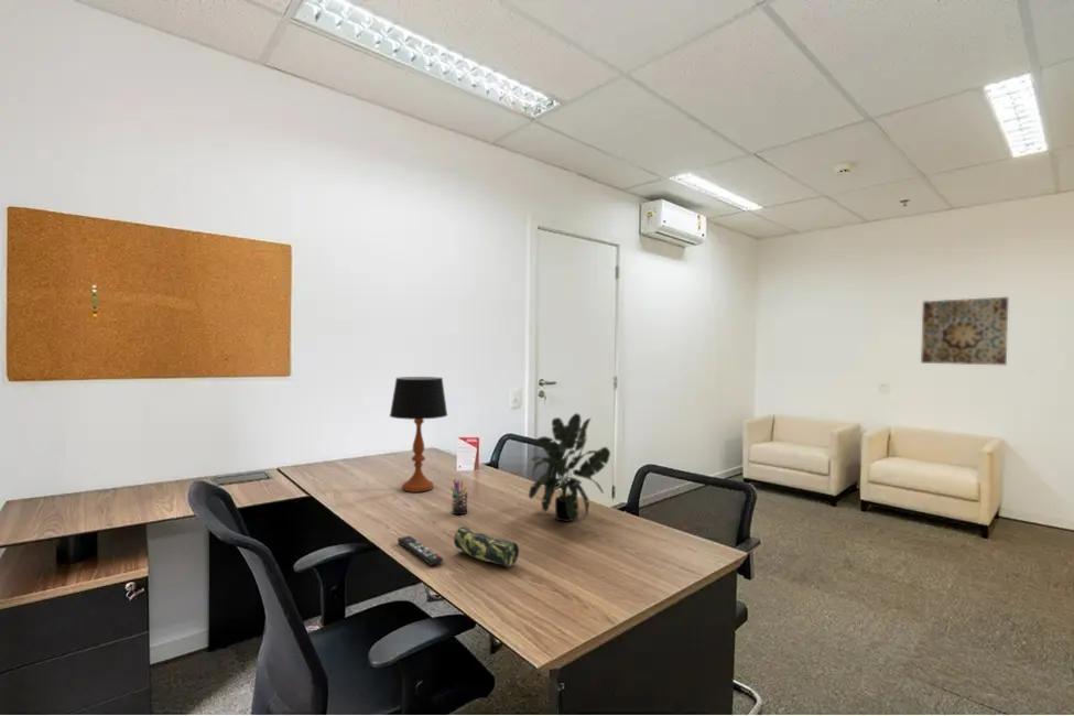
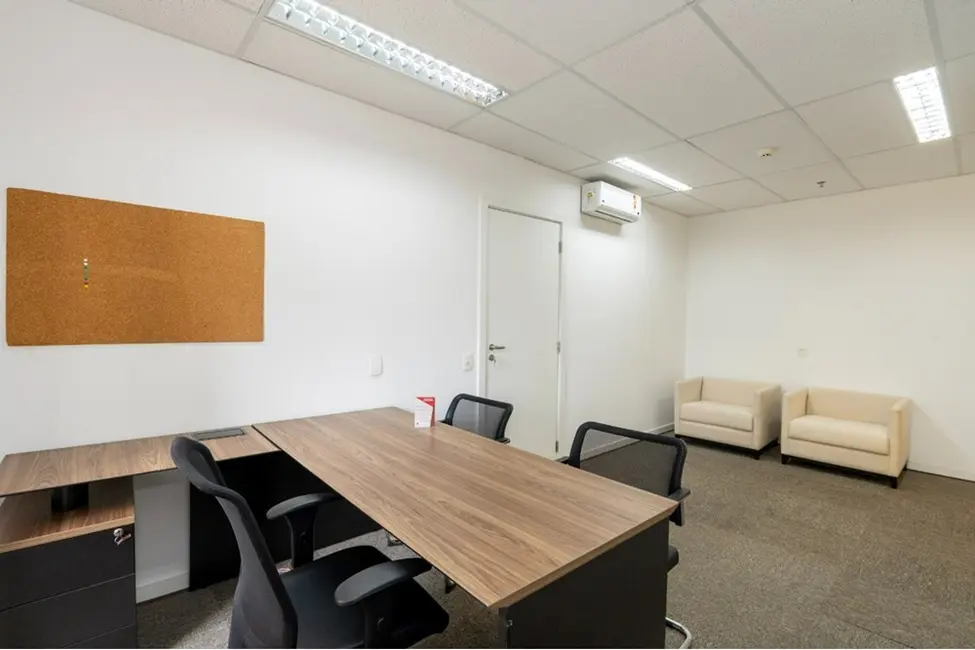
- remote control [397,534,444,566]
- pen holder [449,478,469,516]
- potted plant [528,412,611,522]
- pencil case [453,525,520,568]
- table lamp [389,376,448,493]
- wall art [920,296,1009,366]
